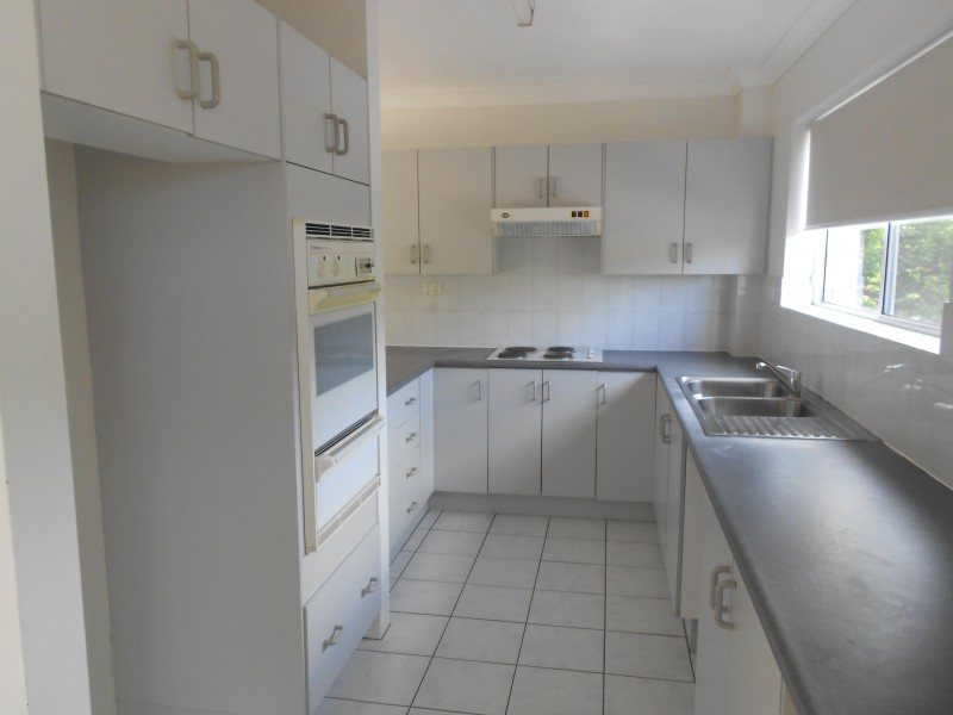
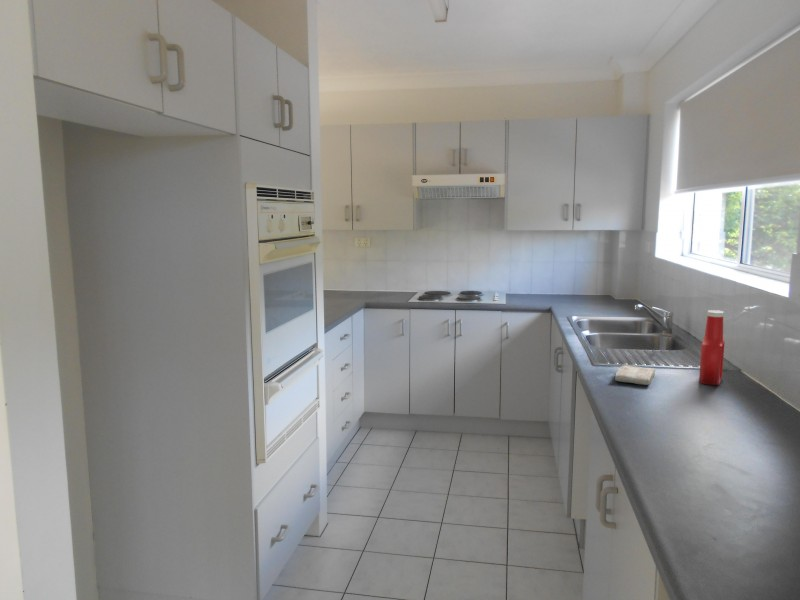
+ soap bottle [698,309,726,386]
+ washcloth [614,364,656,386]
